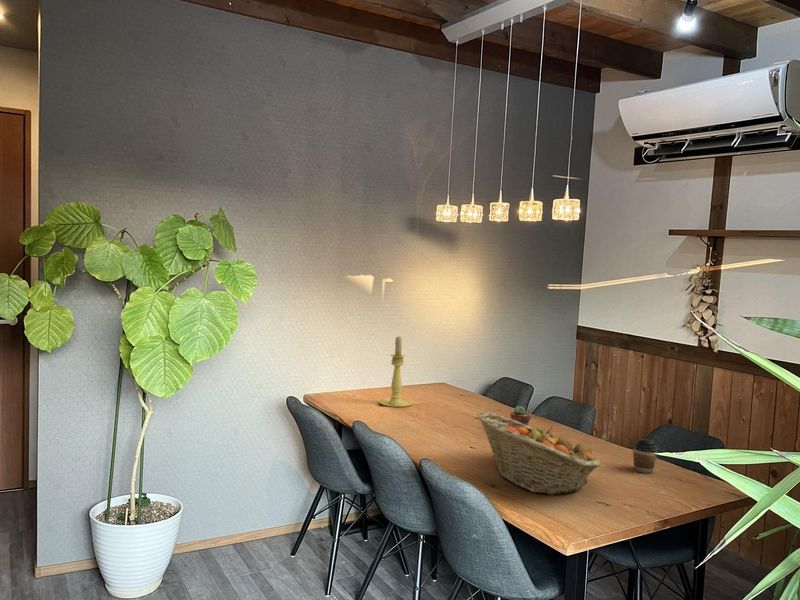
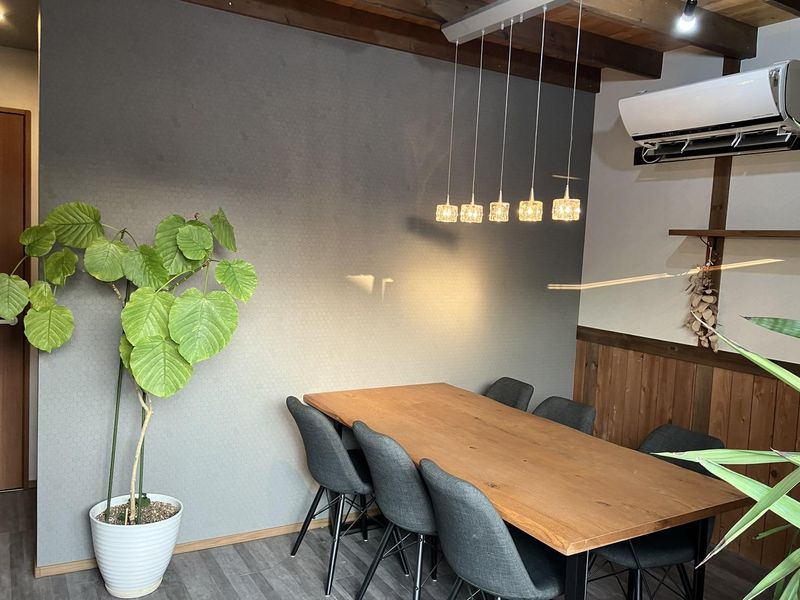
- candle holder [378,336,413,408]
- potted succulent [510,405,532,426]
- fruit basket [476,411,601,496]
- coffee cup [632,438,659,474]
